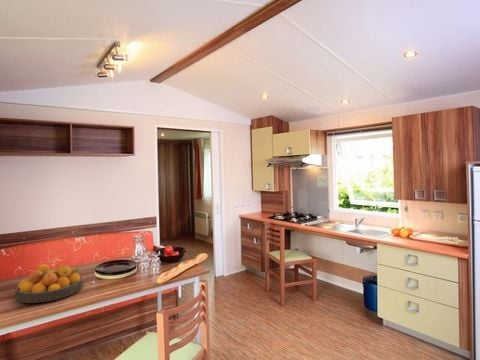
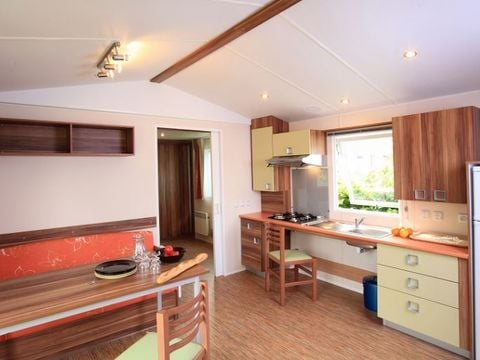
- fruit bowl [14,263,84,304]
